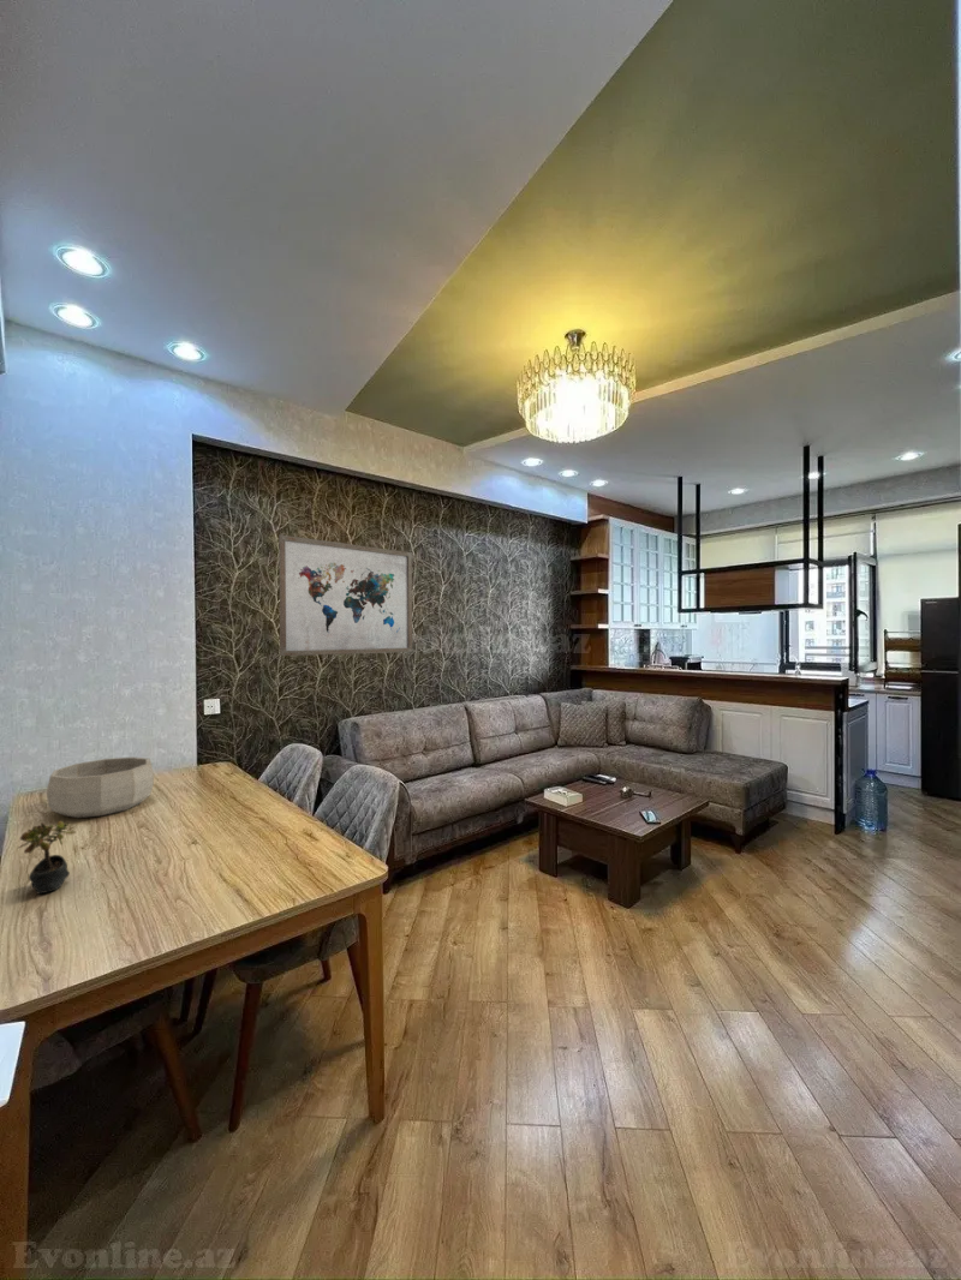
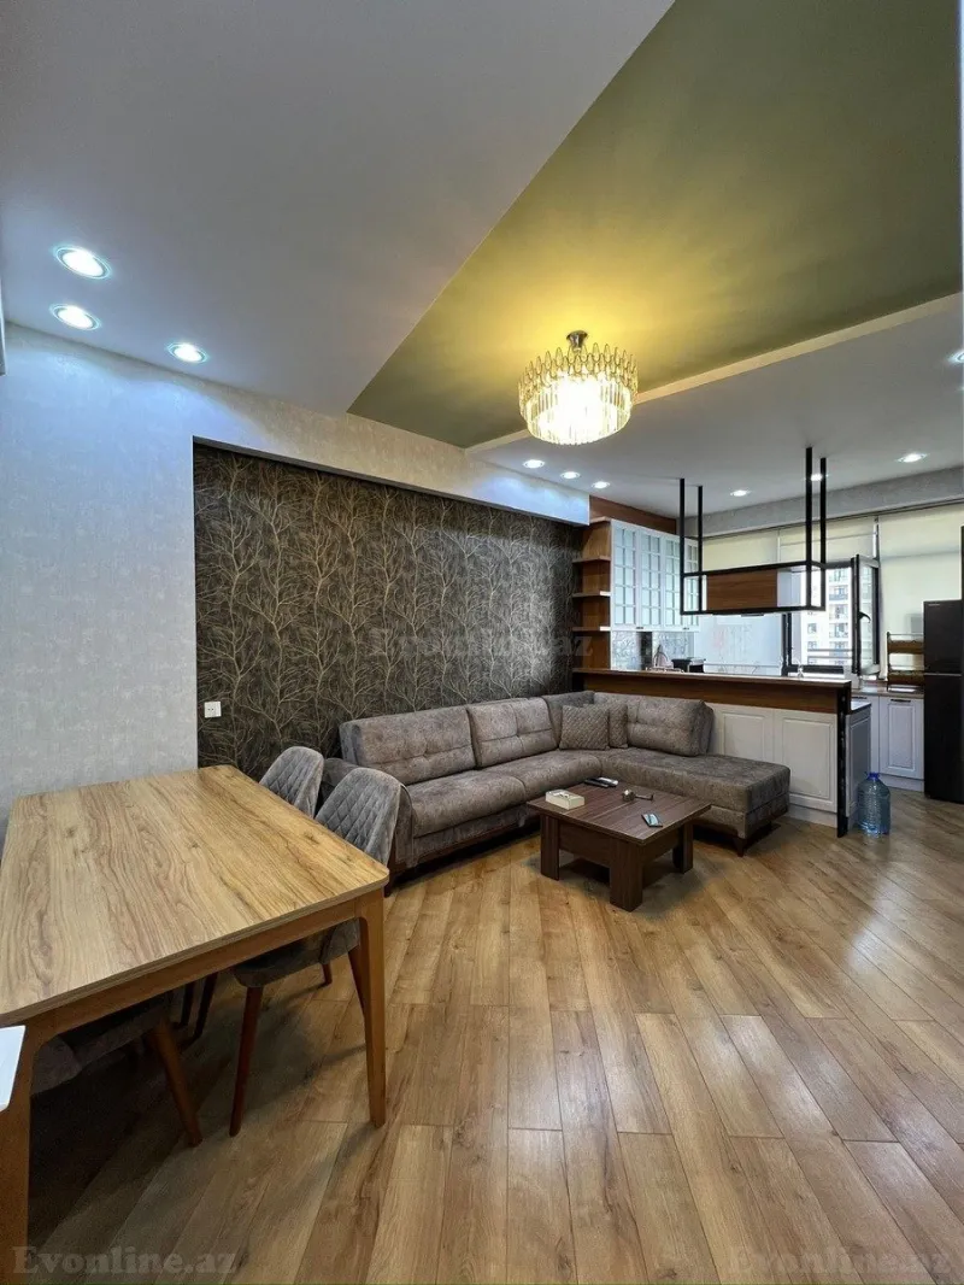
- succulent plant [17,820,76,895]
- decorative bowl [46,755,155,819]
- wall art [277,533,413,657]
